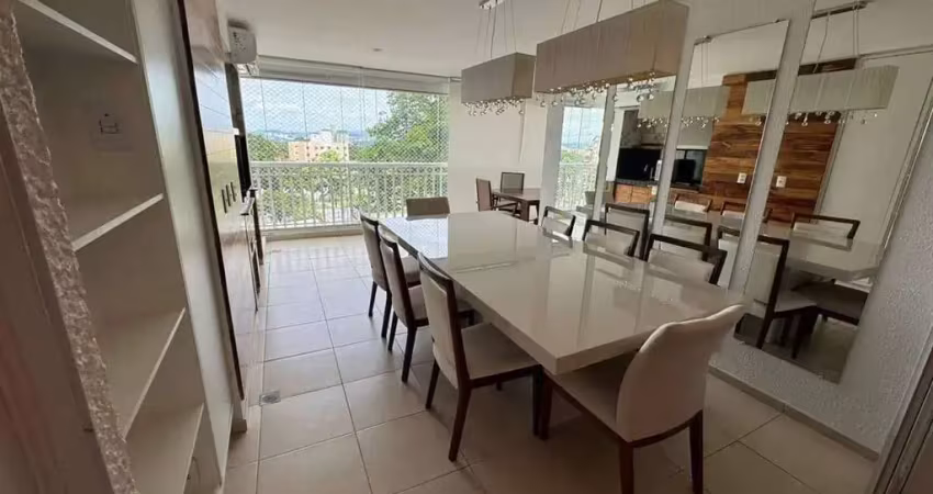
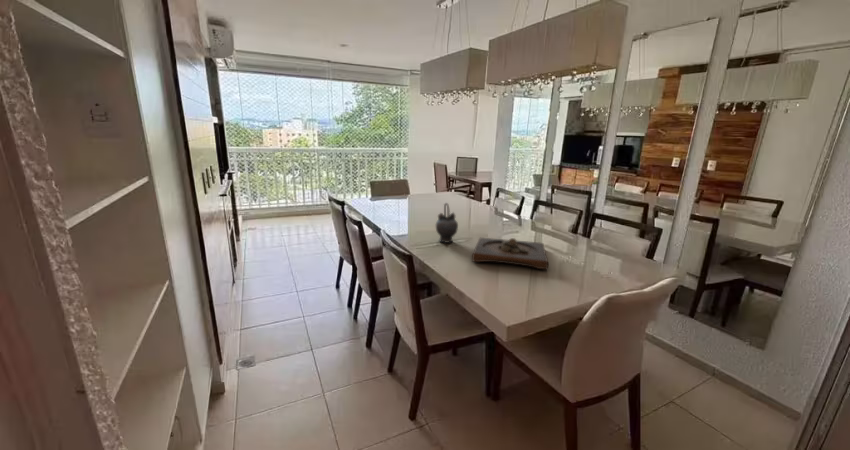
+ teapot [435,202,459,244]
+ wooden tray [471,237,549,271]
